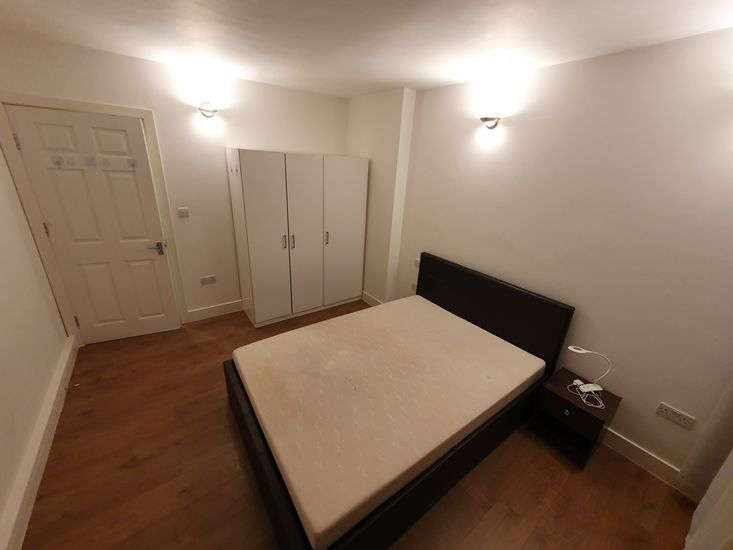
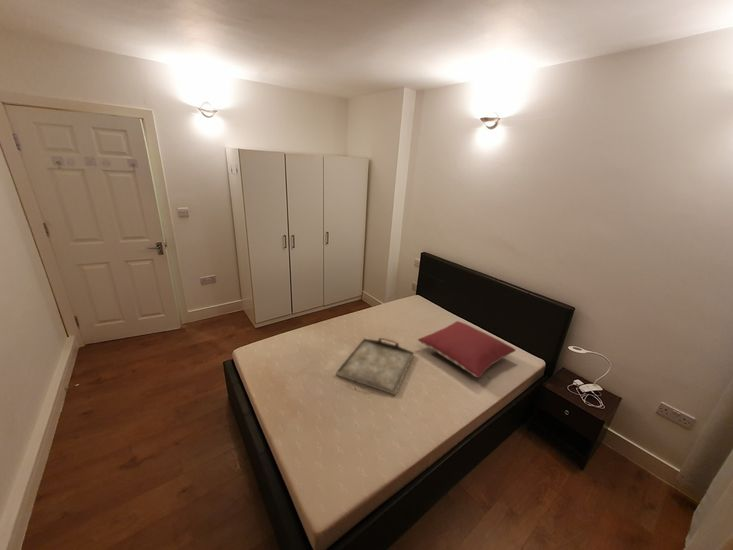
+ serving tray [335,337,415,396]
+ pillow [417,320,517,378]
